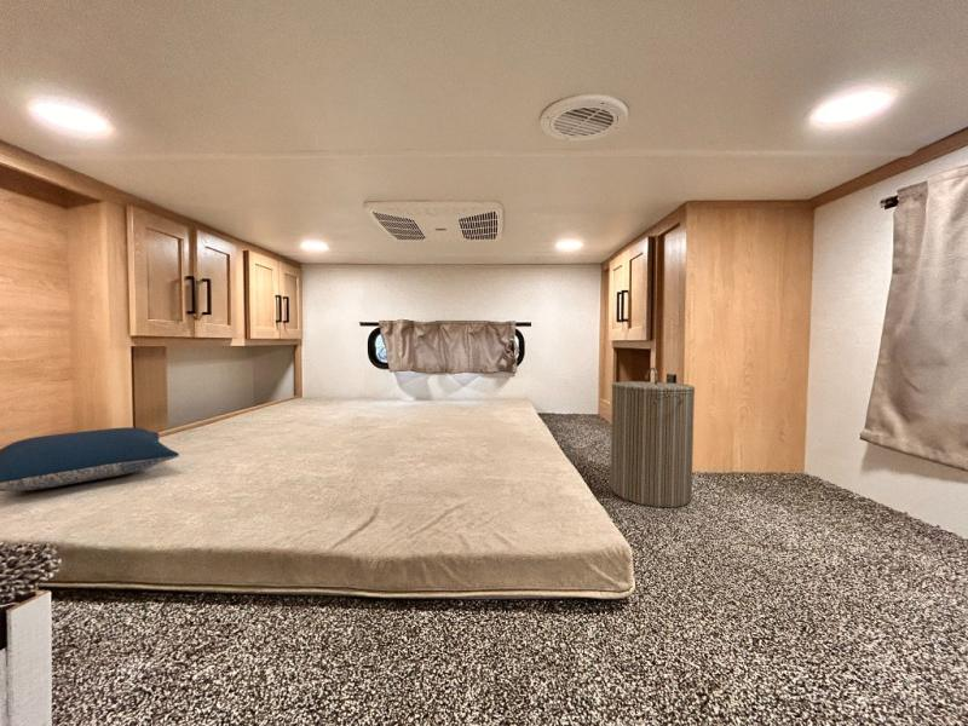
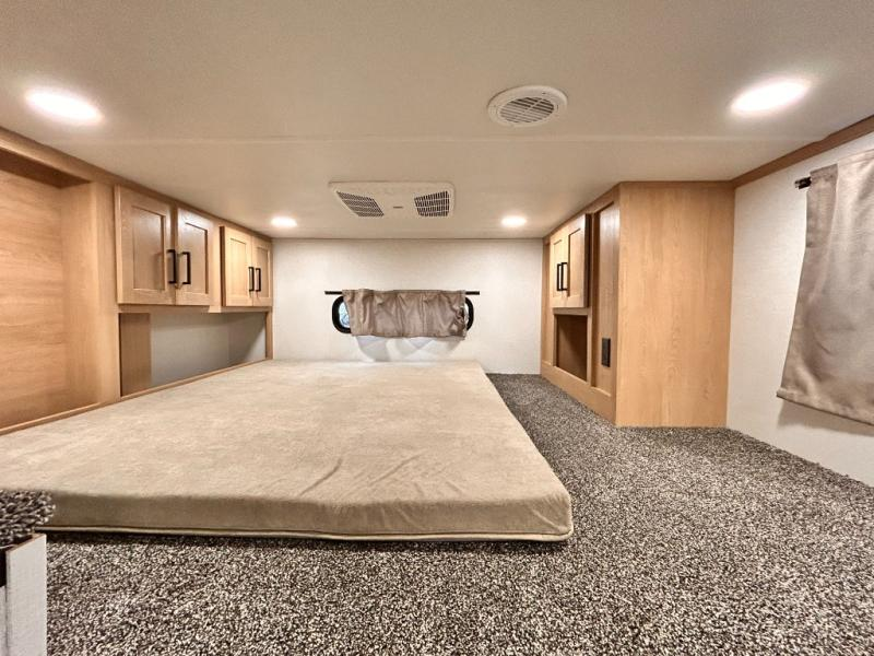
- pillow [0,426,180,492]
- laundry hamper [609,365,696,508]
